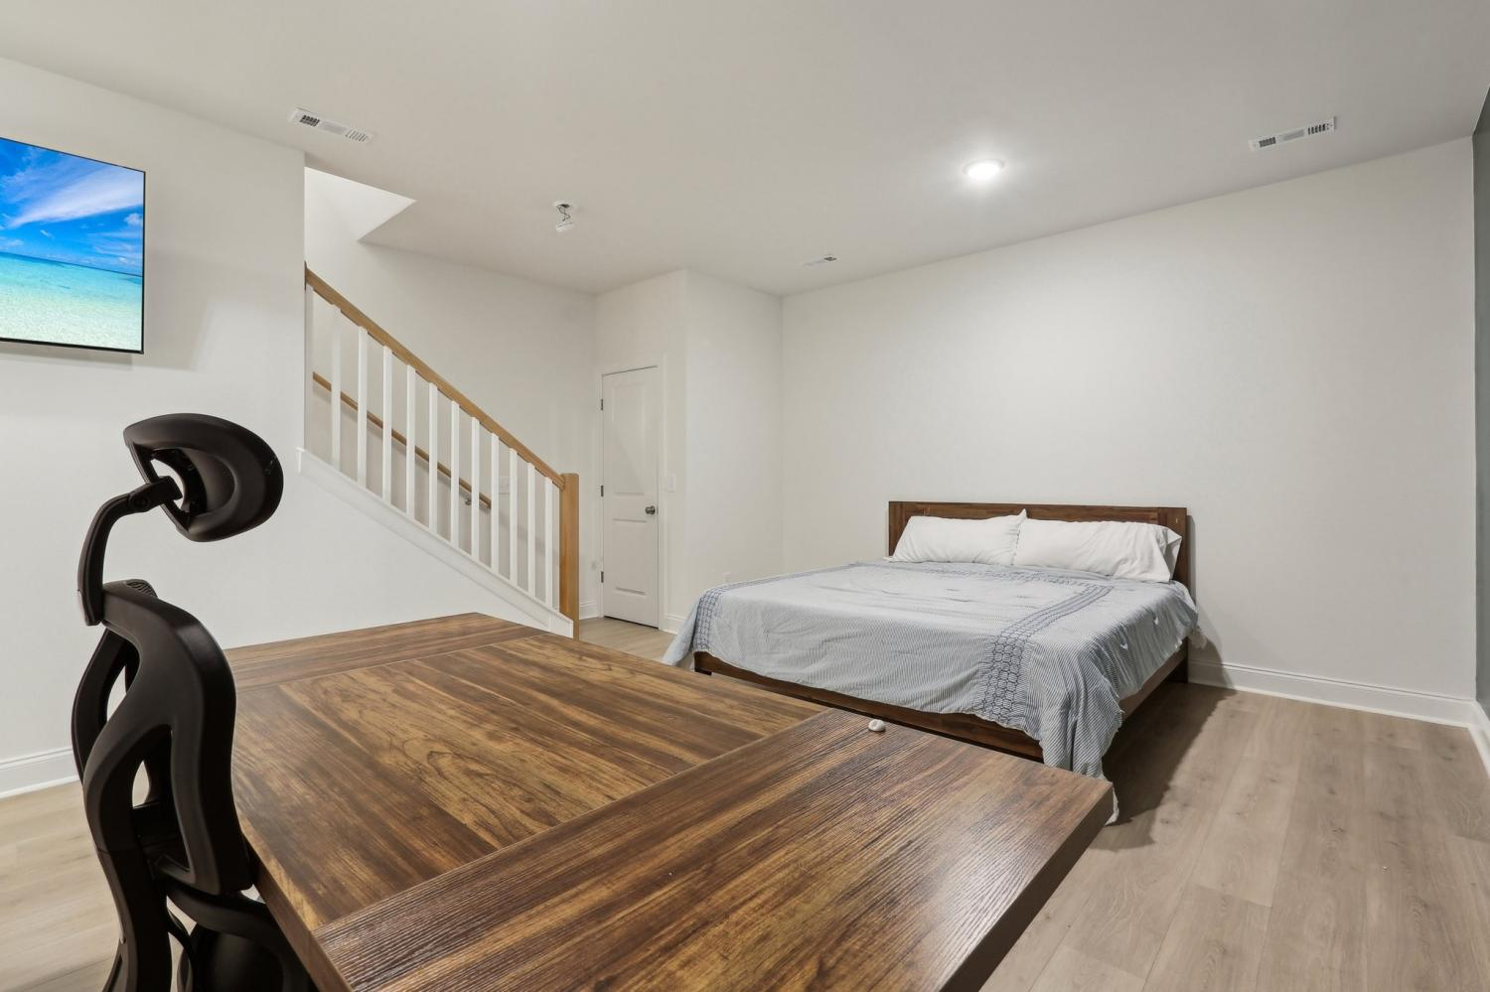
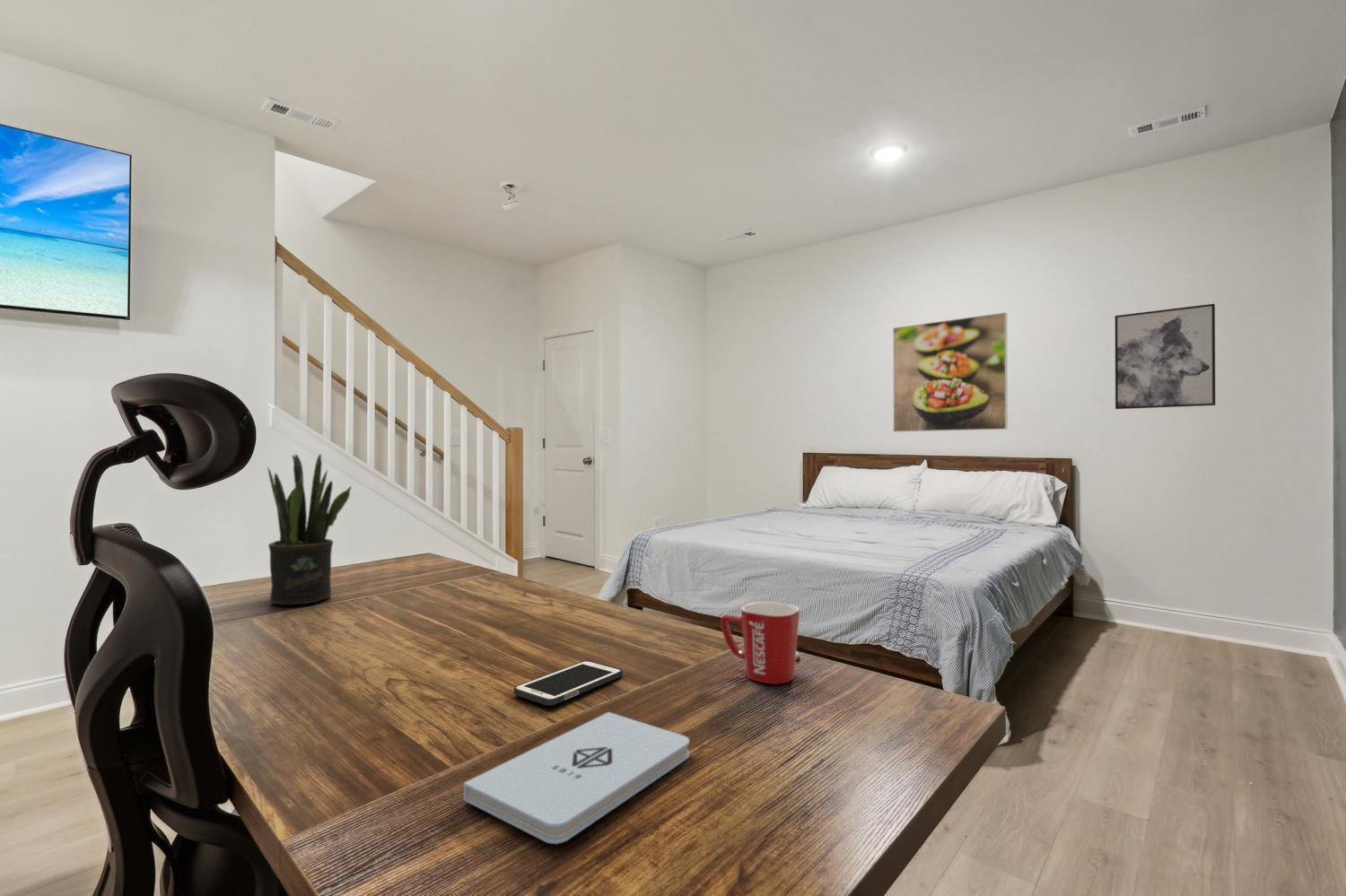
+ notepad [463,711,690,845]
+ potted plant [267,453,353,606]
+ cell phone [513,659,624,707]
+ mug [720,601,800,685]
+ wall art [1114,303,1217,410]
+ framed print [892,311,1009,433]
